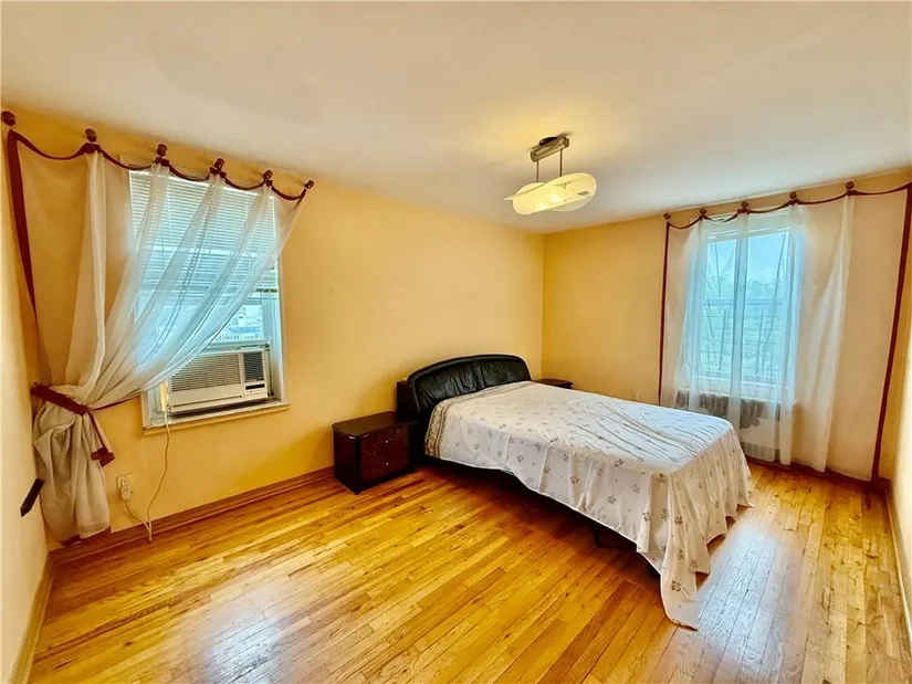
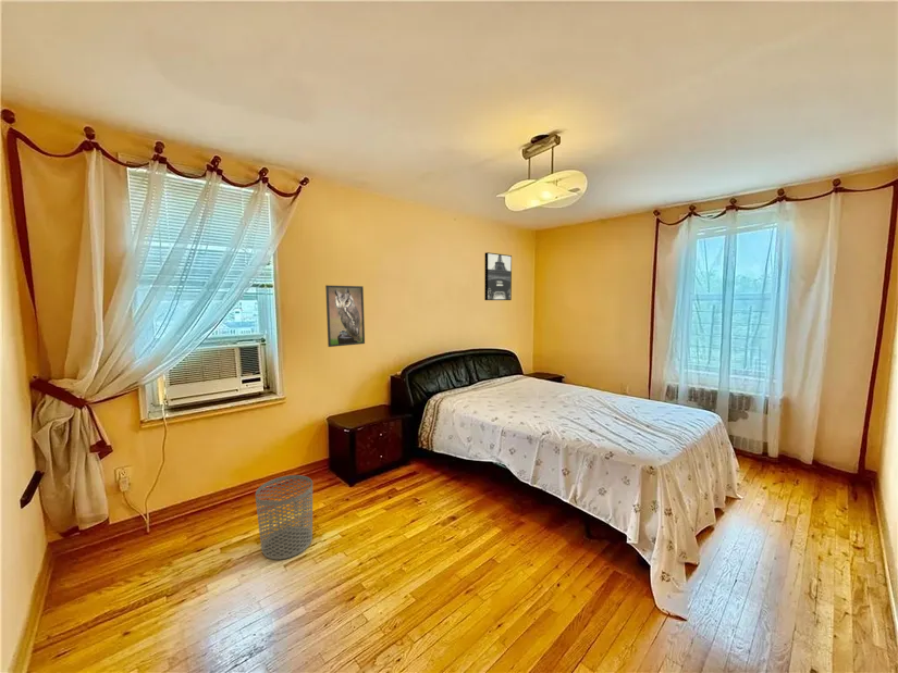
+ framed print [324,285,366,348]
+ waste bin [255,474,313,561]
+ wall art [483,251,513,301]
